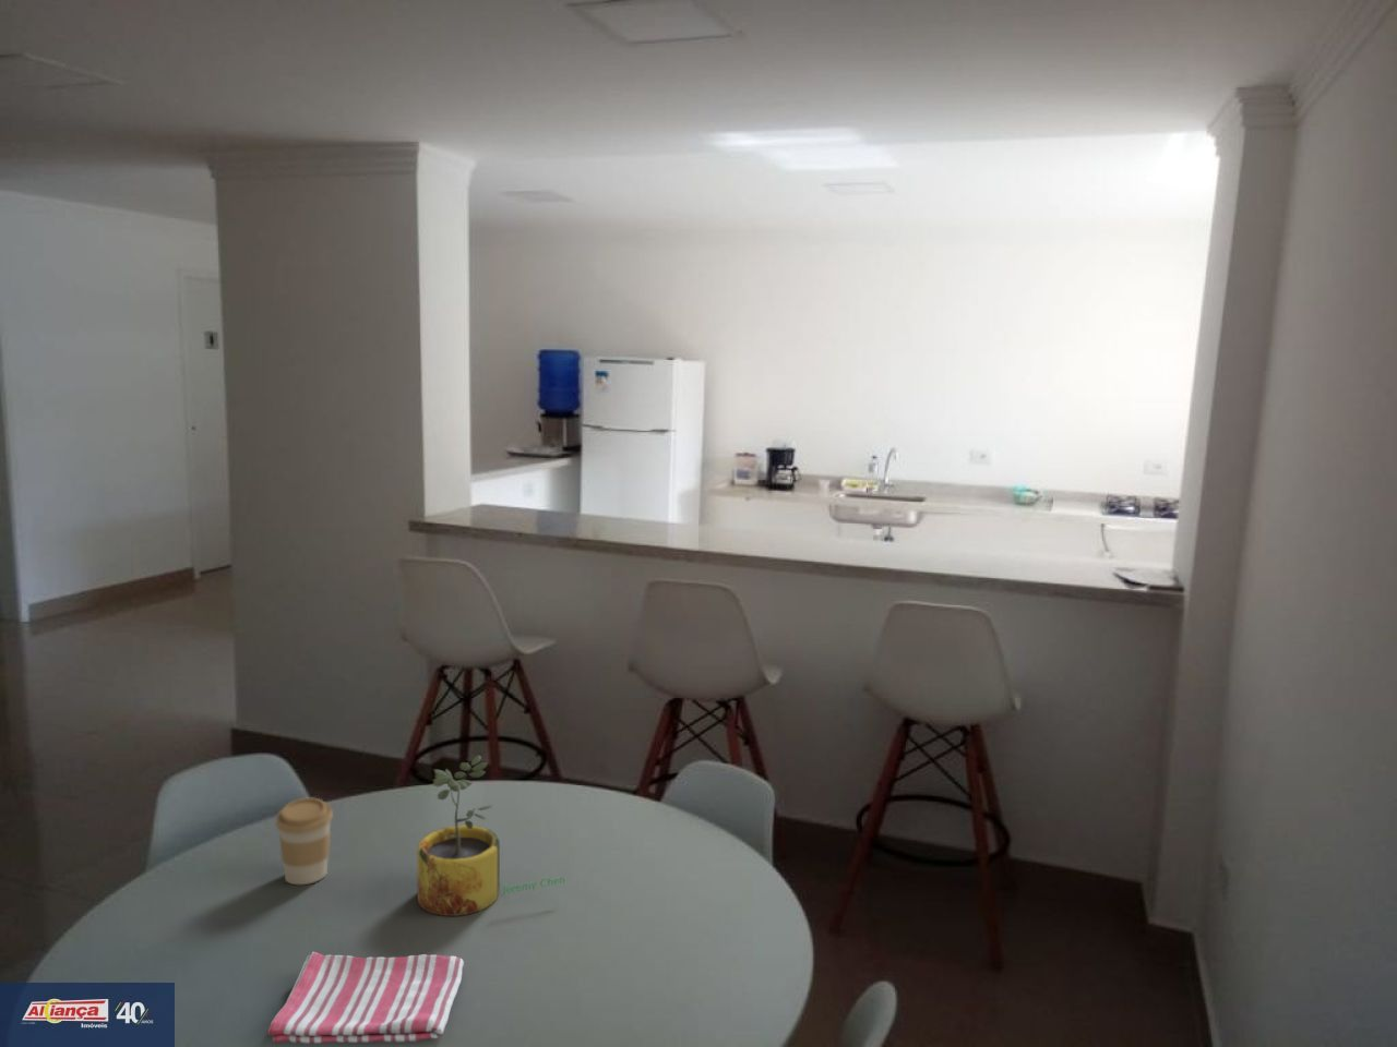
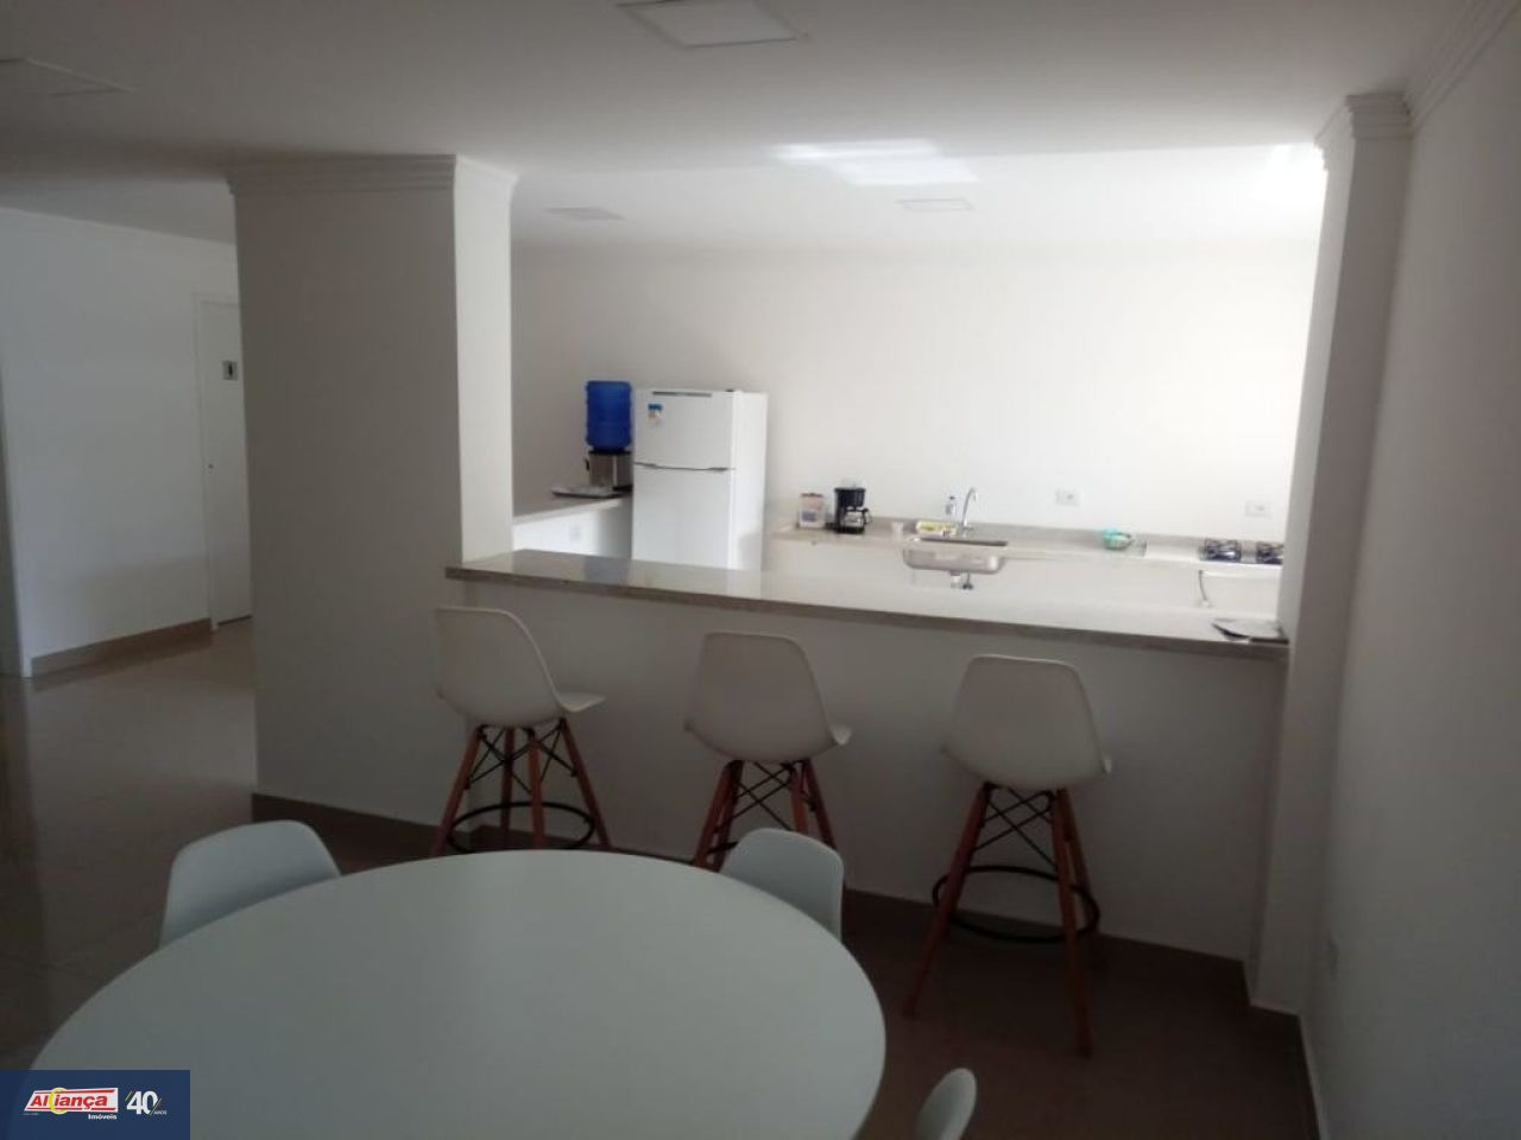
- dish towel [267,951,465,1045]
- potted plant [416,754,565,917]
- coffee cup [275,796,334,885]
